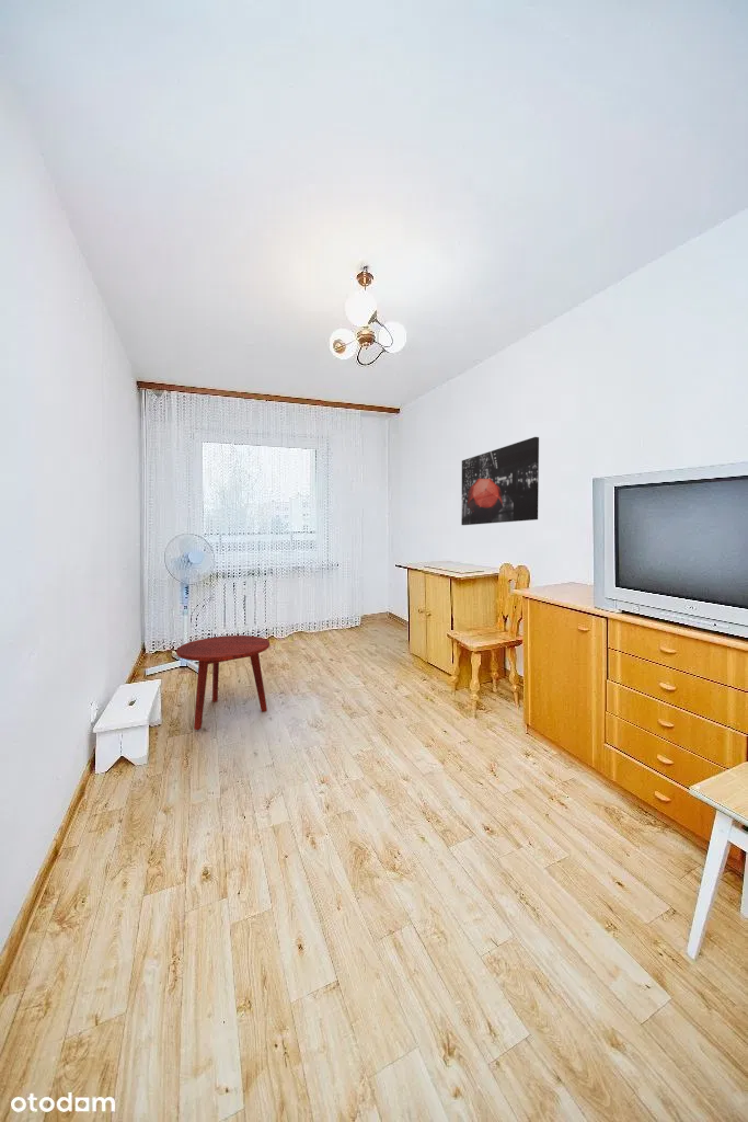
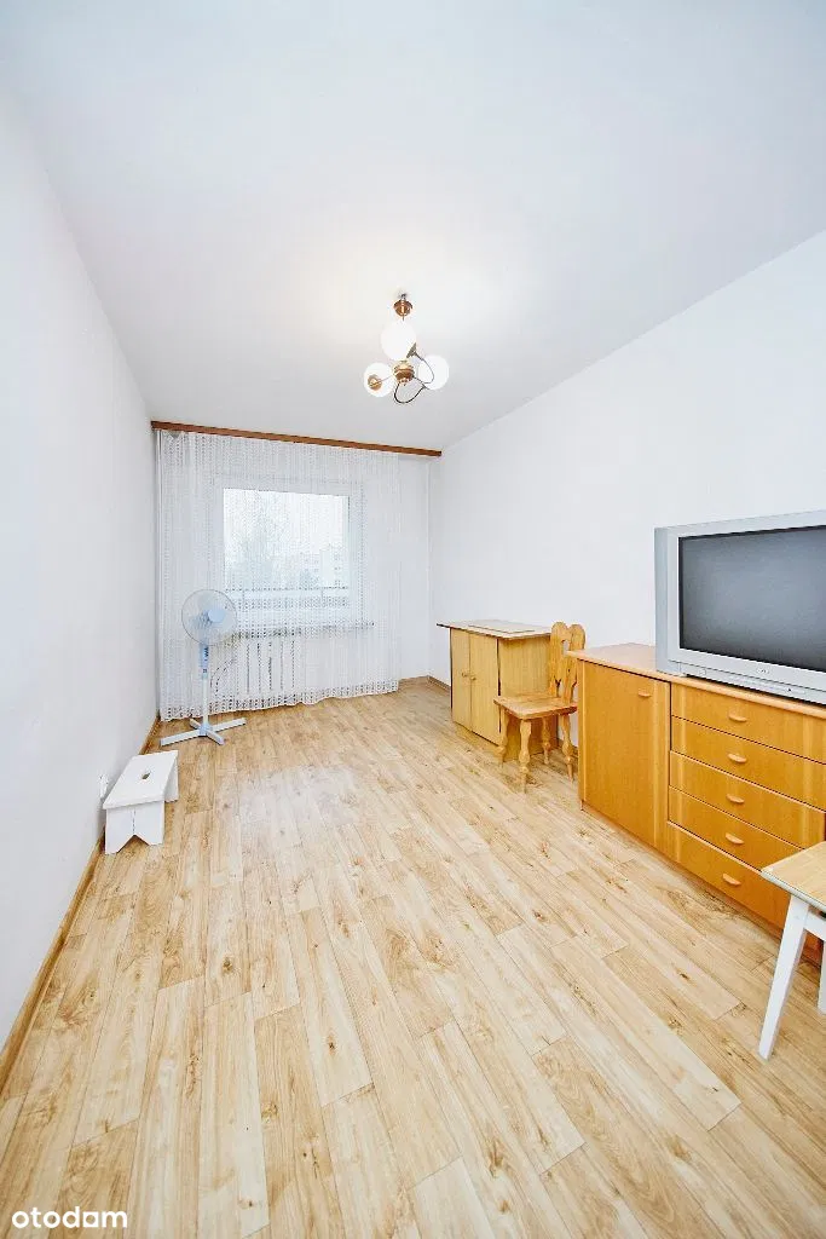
- wall art [460,436,540,526]
- side table [175,634,271,731]
